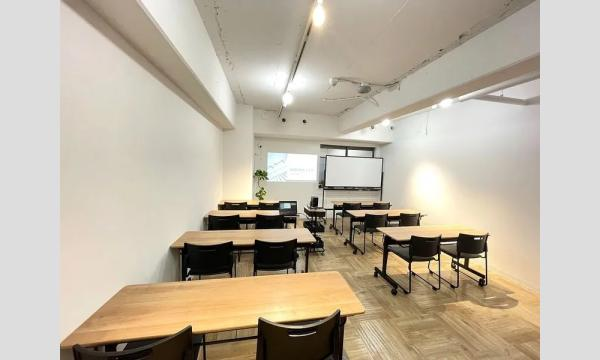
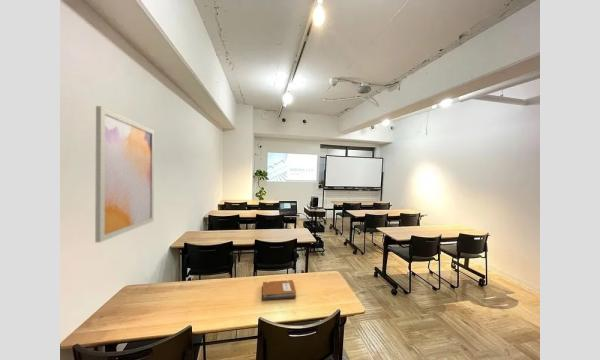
+ notebook [262,279,297,301]
+ wall art [94,105,155,244]
